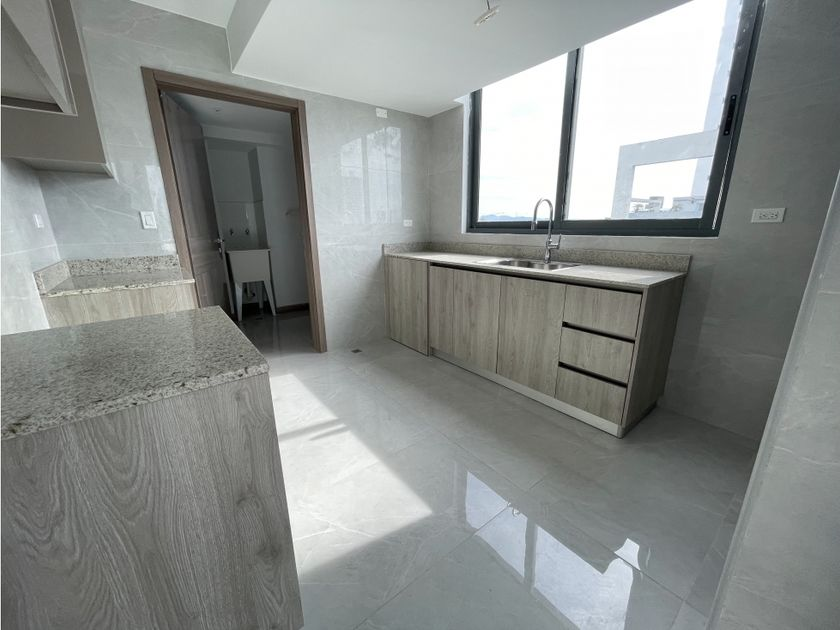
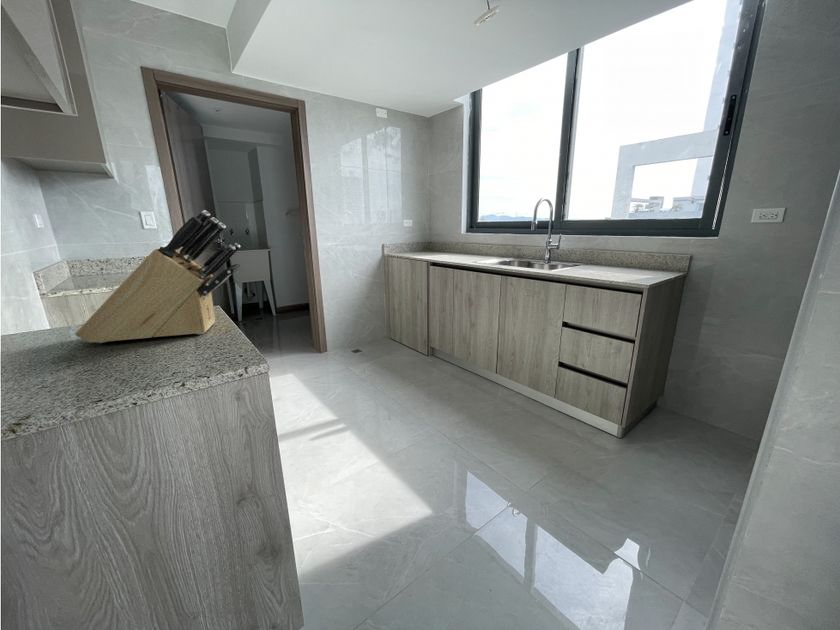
+ knife block [74,209,241,344]
